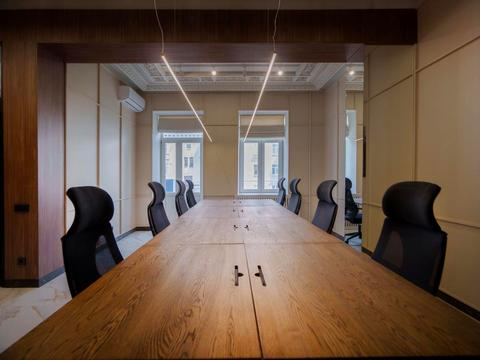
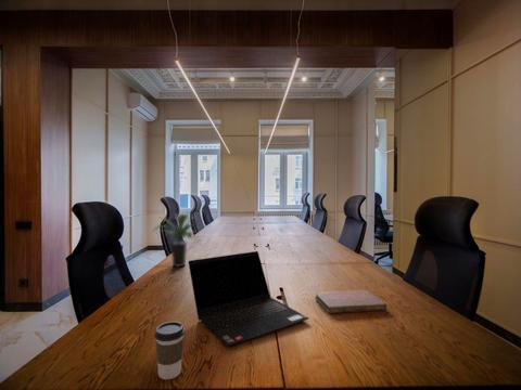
+ coffee cup [153,321,186,380]
+ laptop computer [188,250,309,348]
+ potted plant [151,212,204,269]
+ notebook [314,289,387,314]
